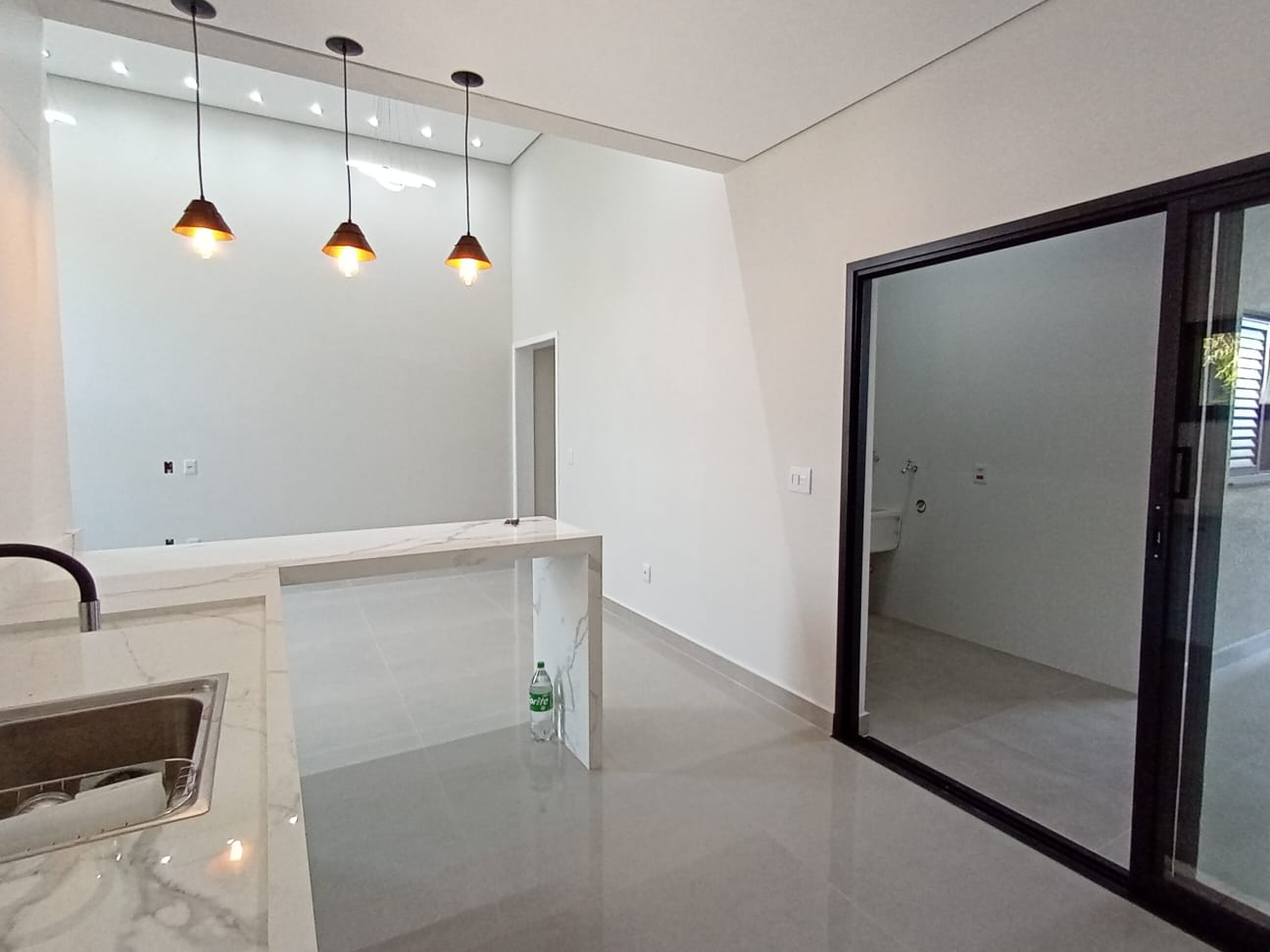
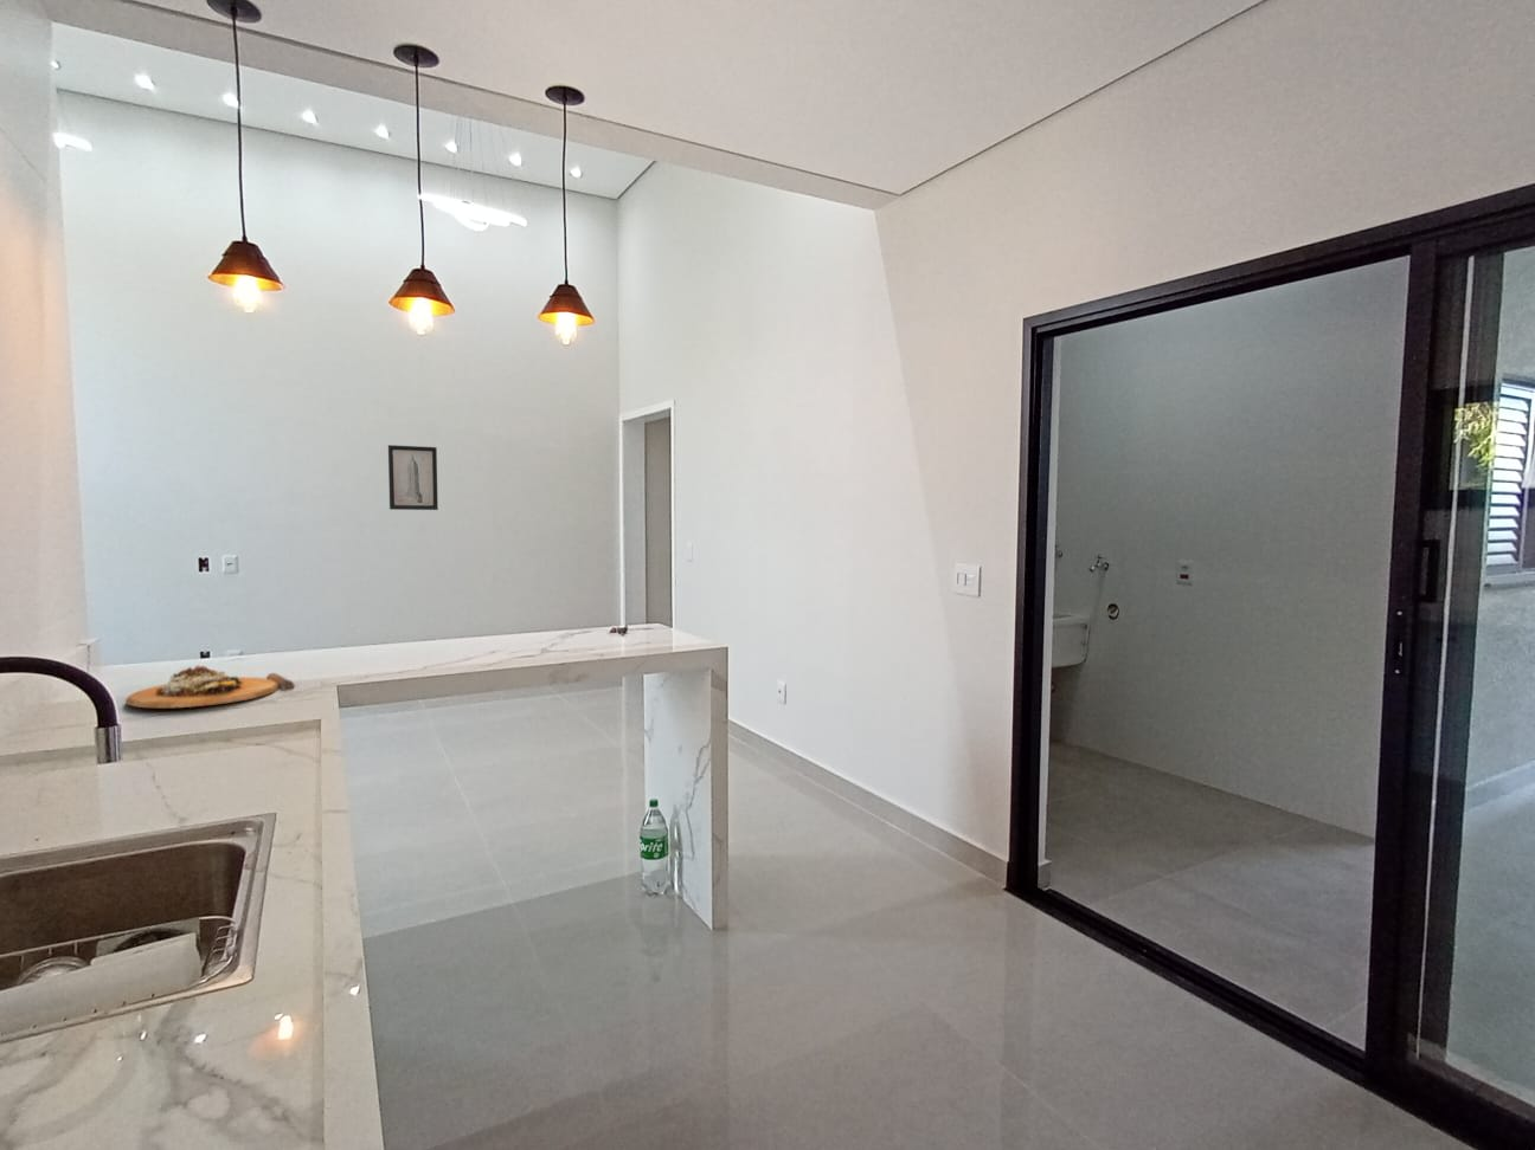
+ cutting board [124,663,296,709]
+ wall art [387,443,440,511]
